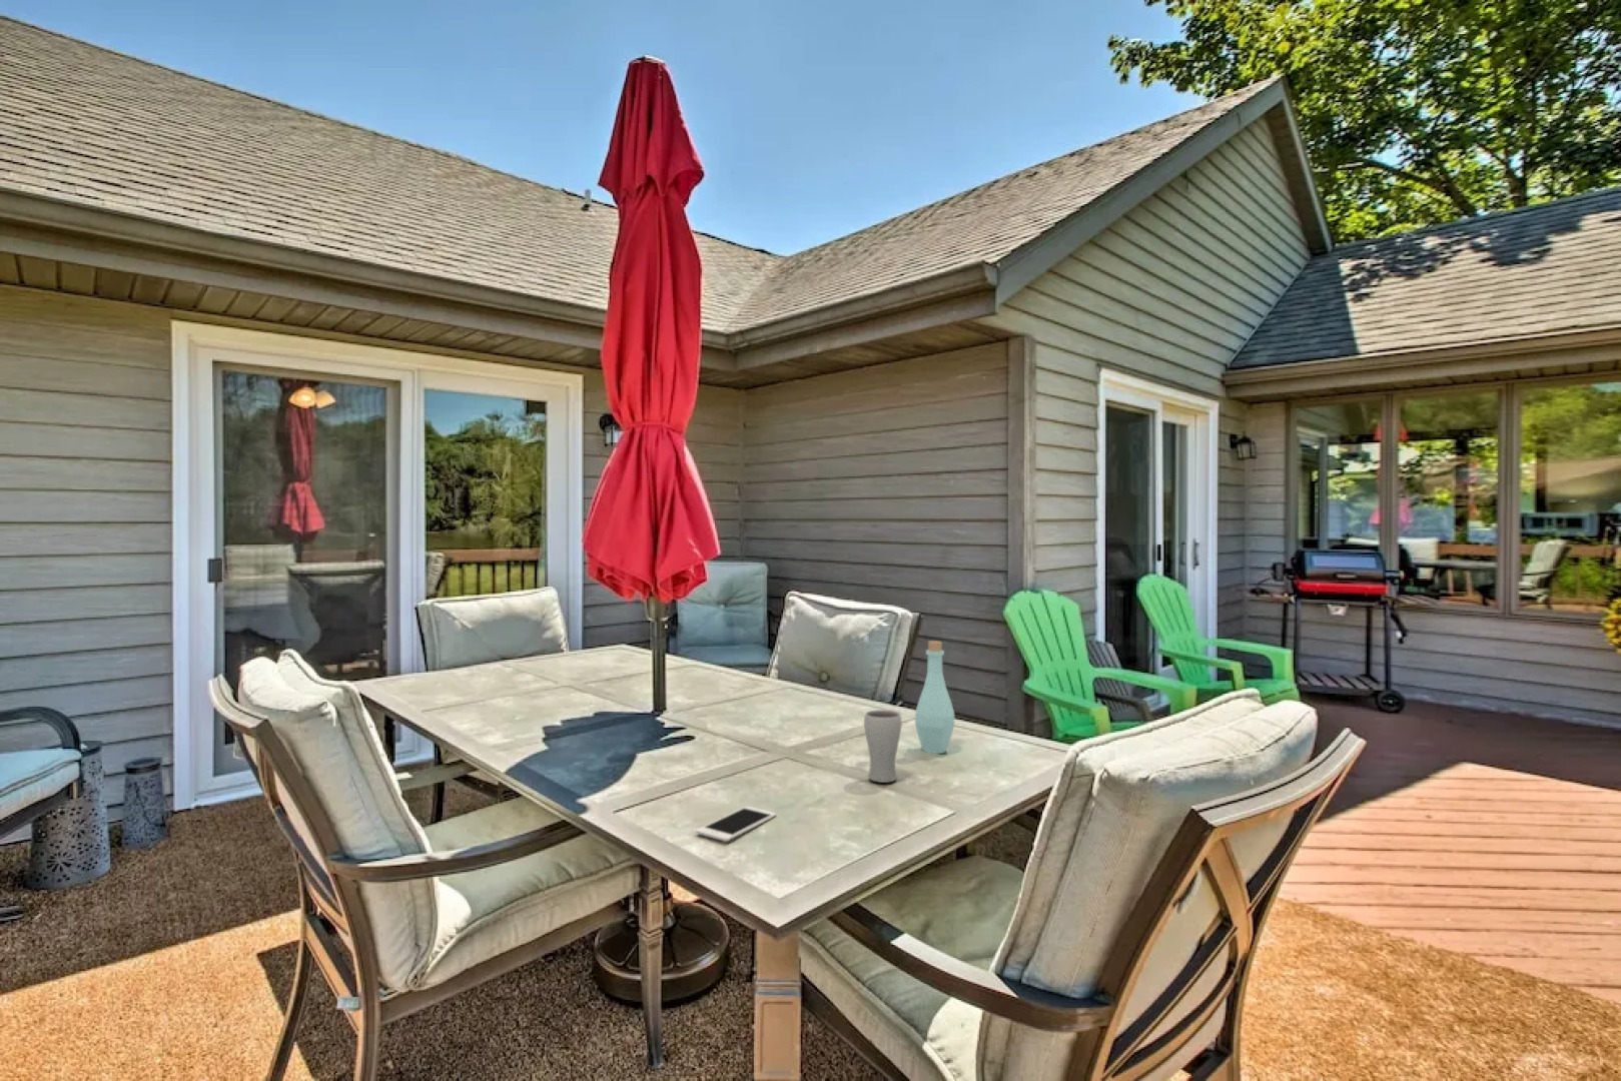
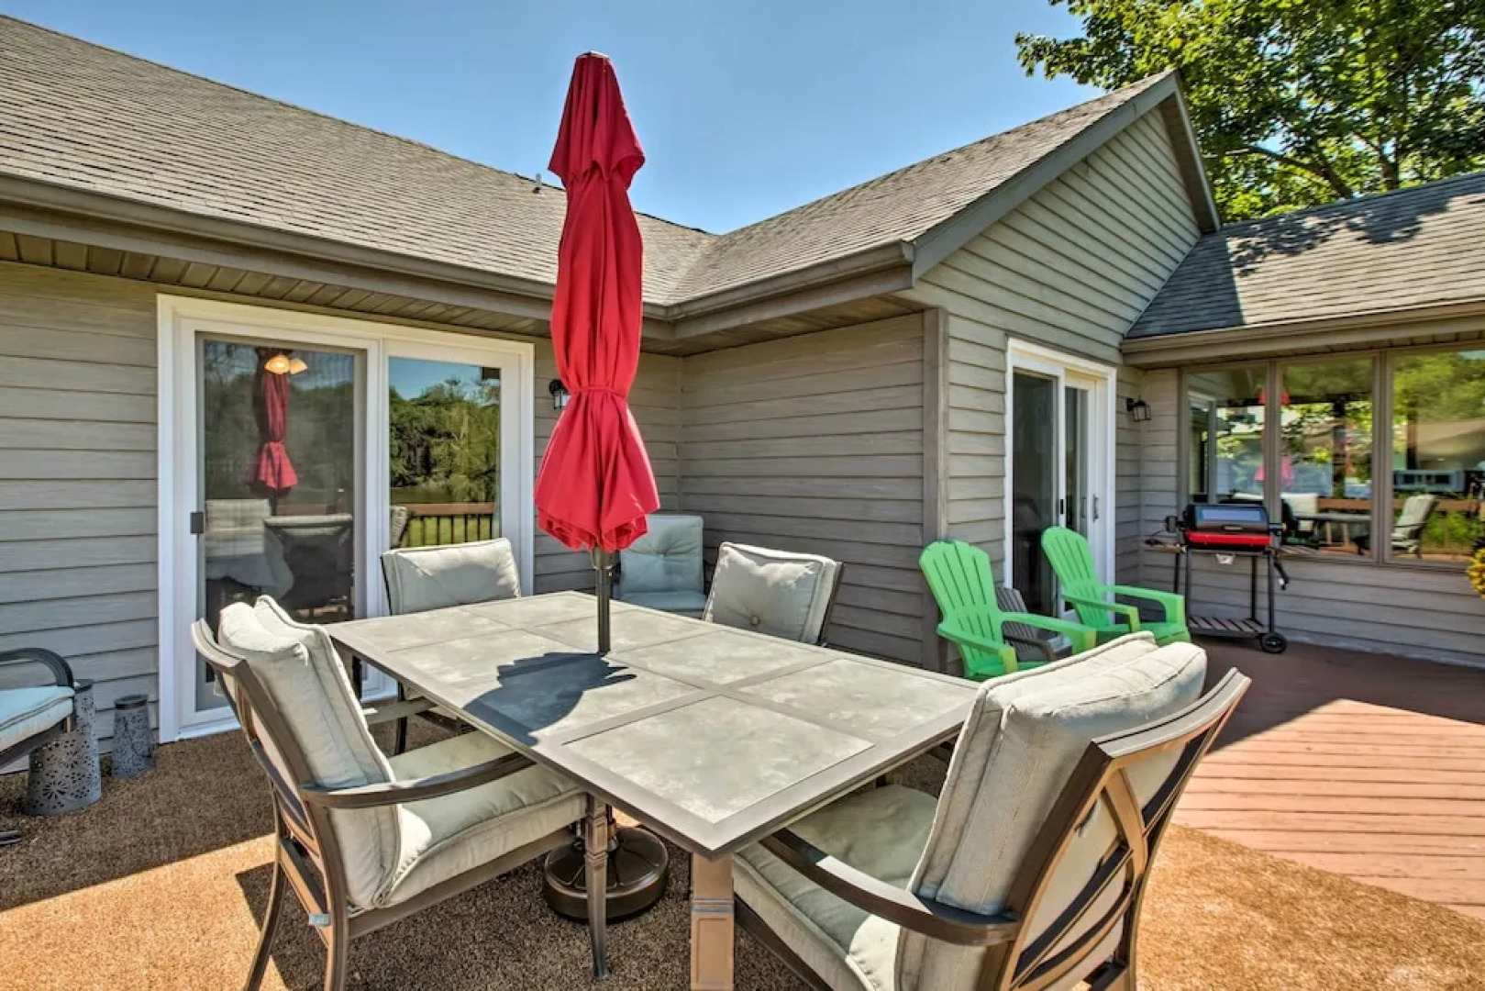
- bottle [914,639,956,755]
- cell phone [695,806,777,843]
- drinking glass [863,708,903,784]
